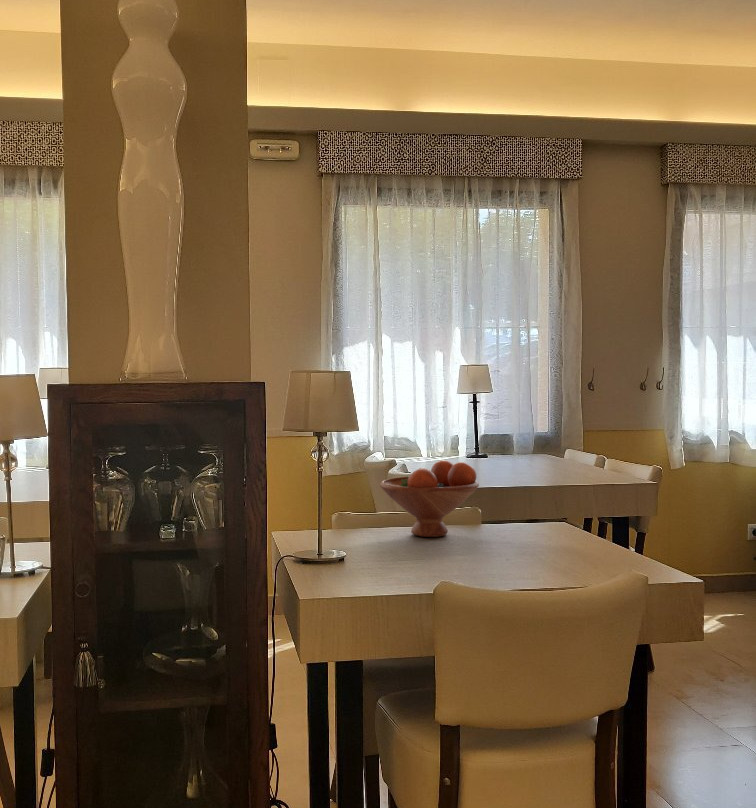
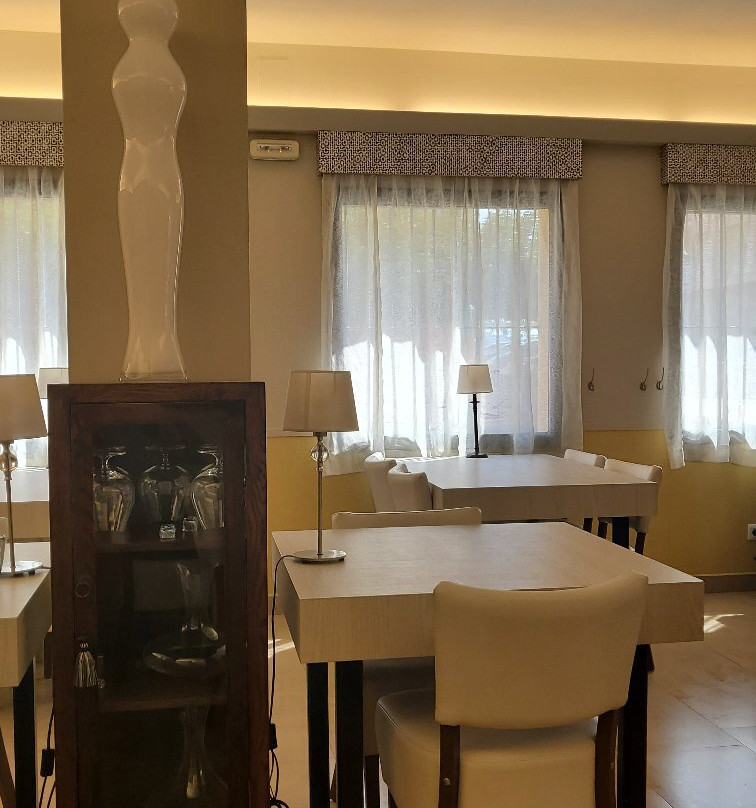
- fruit bowl [379,459,480,538]
